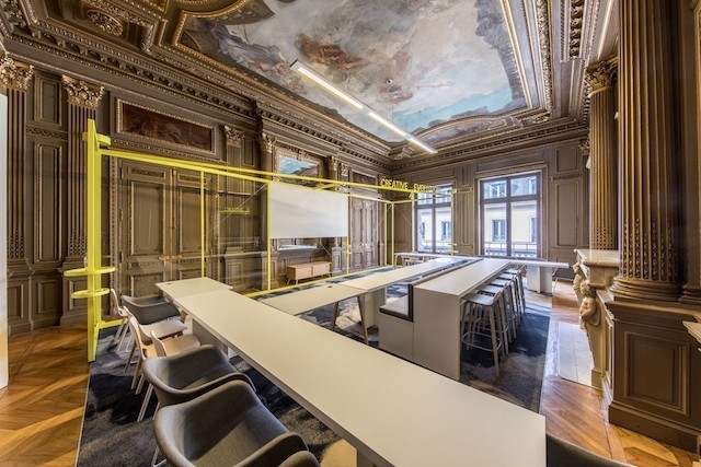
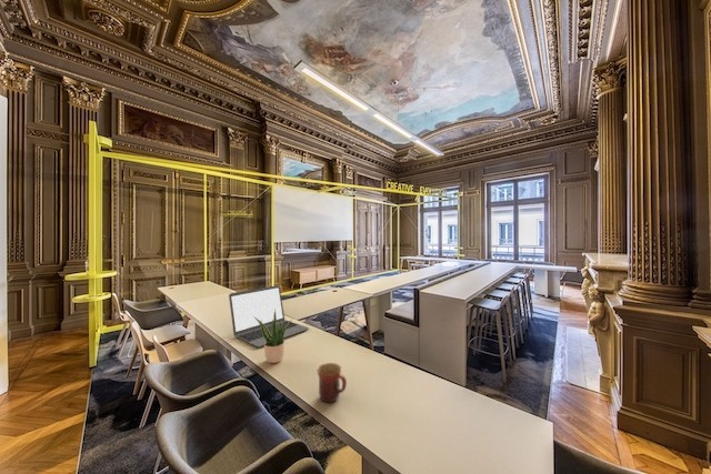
+ laptop [228,284,310,349]
+ potted plant [253,310,294,364]
+ mug [316,362,348,403]
